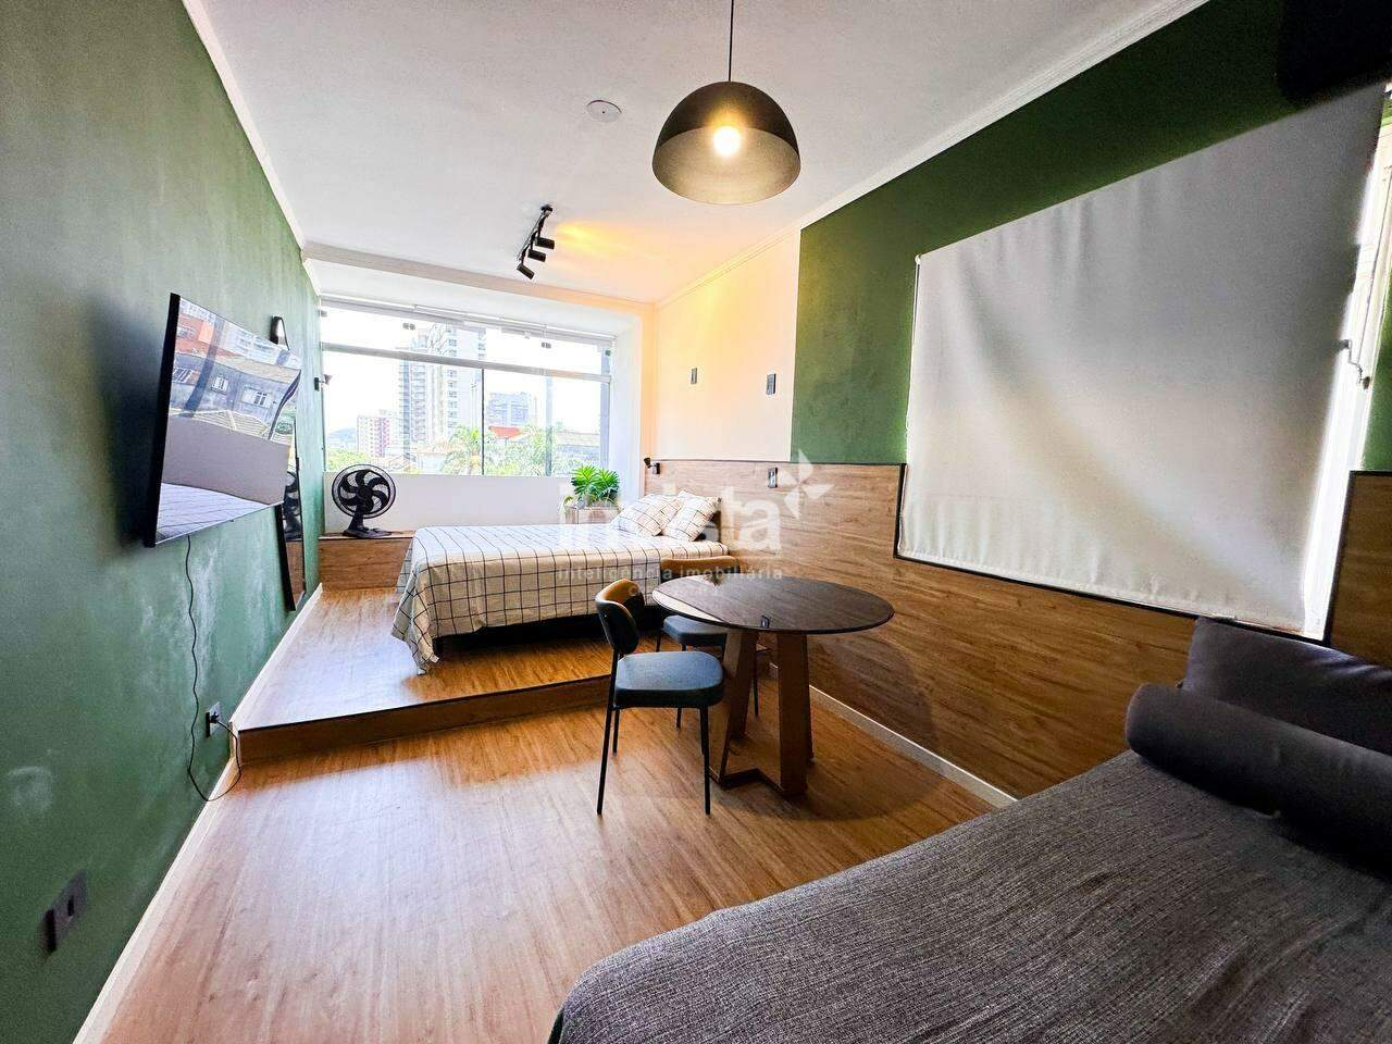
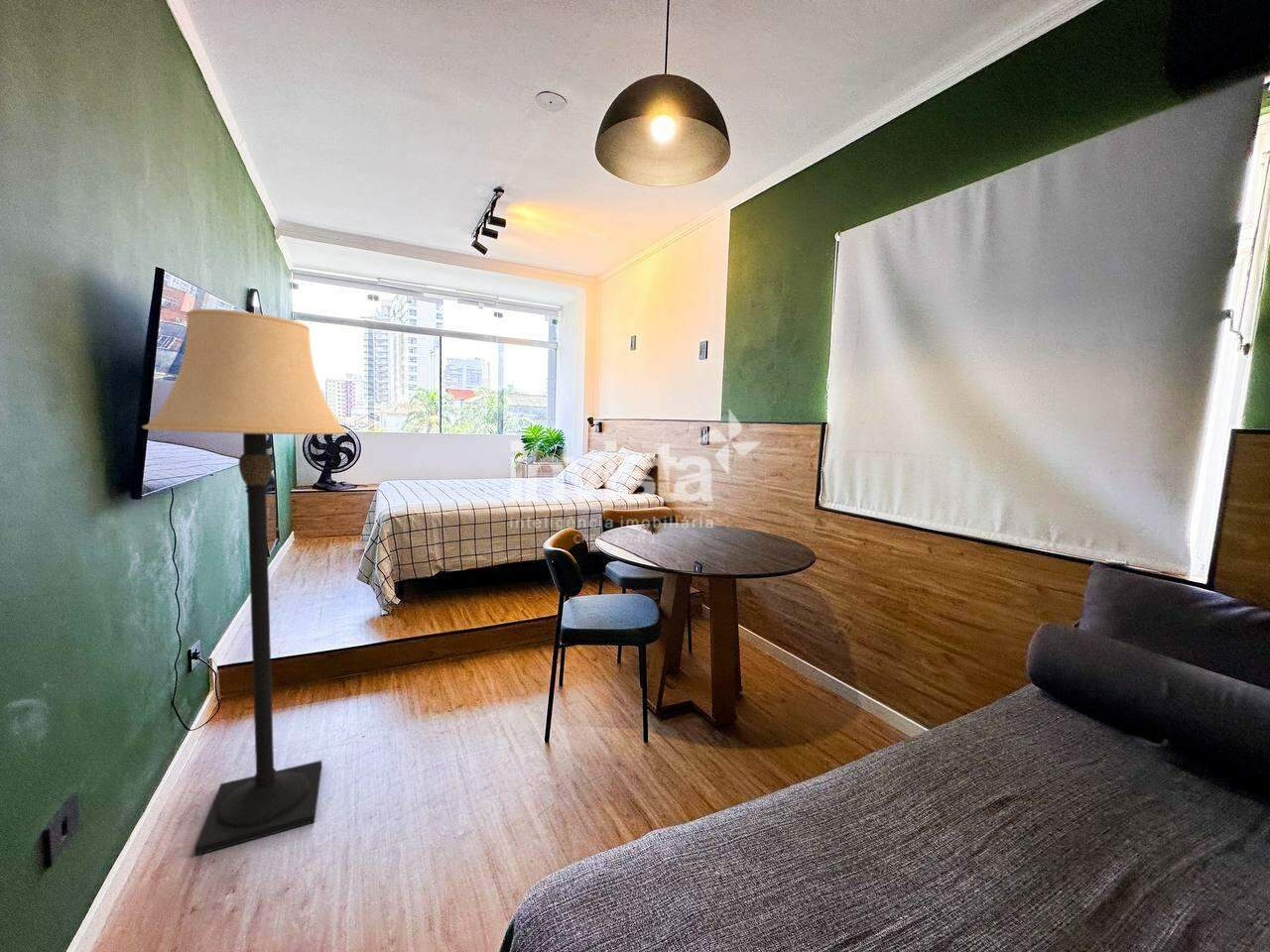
+ lamp [142,308,348,857]
